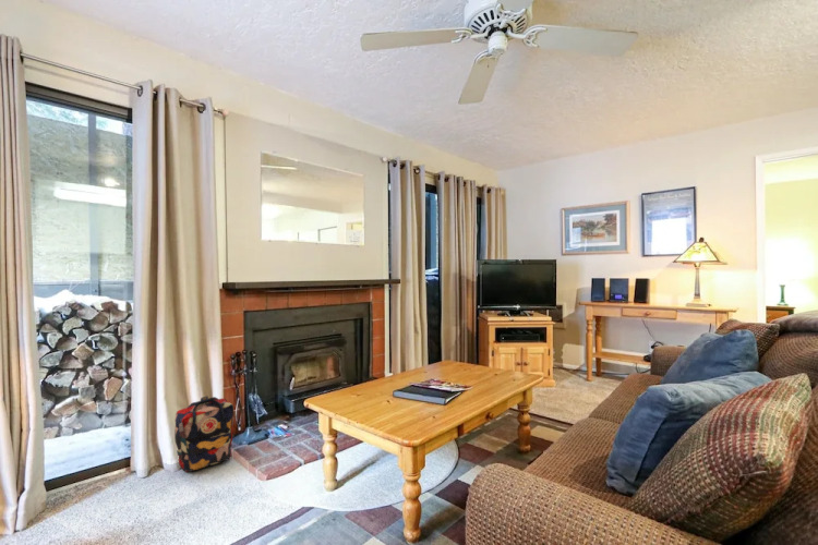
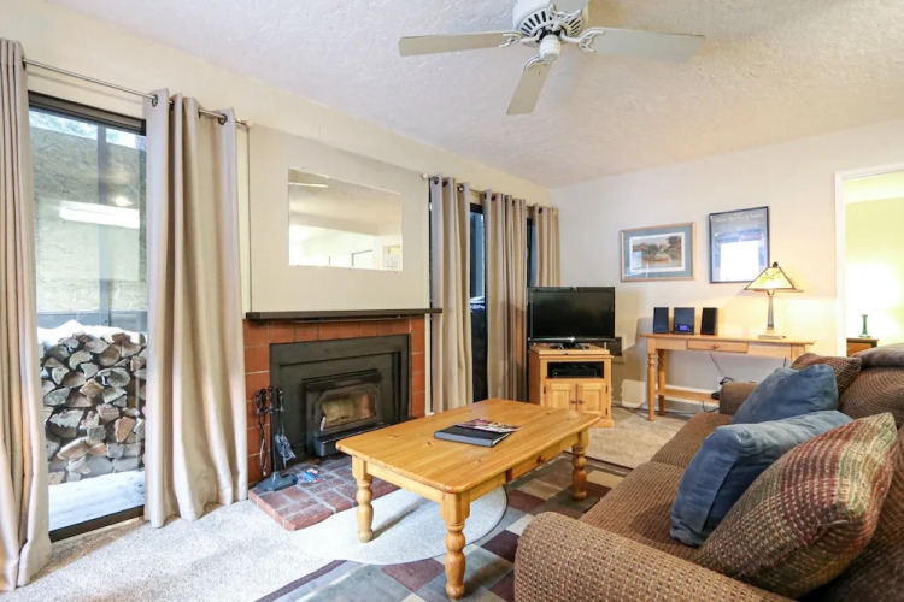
- backpack [173,395,234,473]
